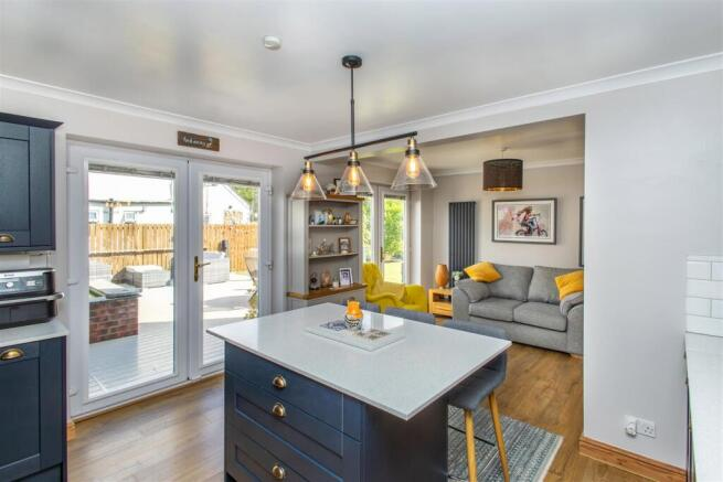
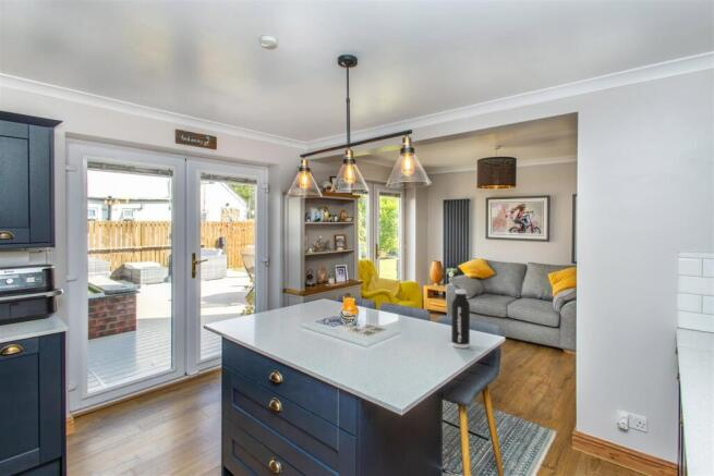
+ water bottle [450,288,471,350]
